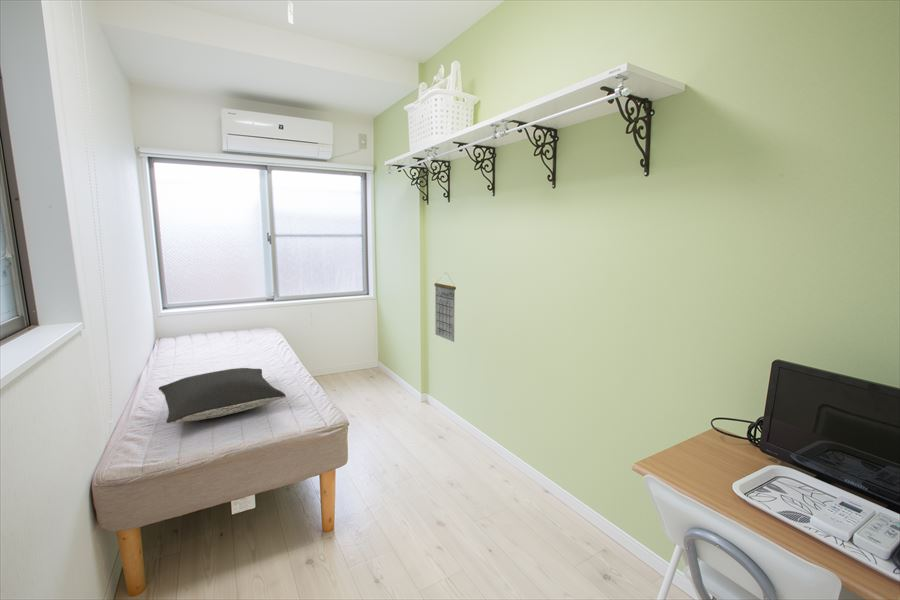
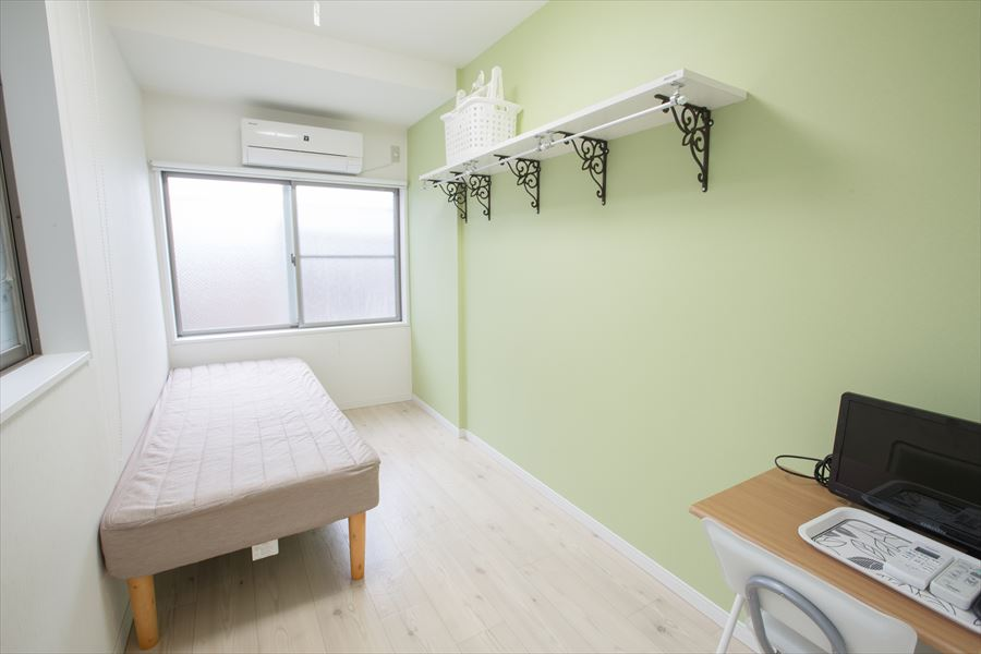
- pillow [158,367,287,425]
- calendar [433,271,457,343]
